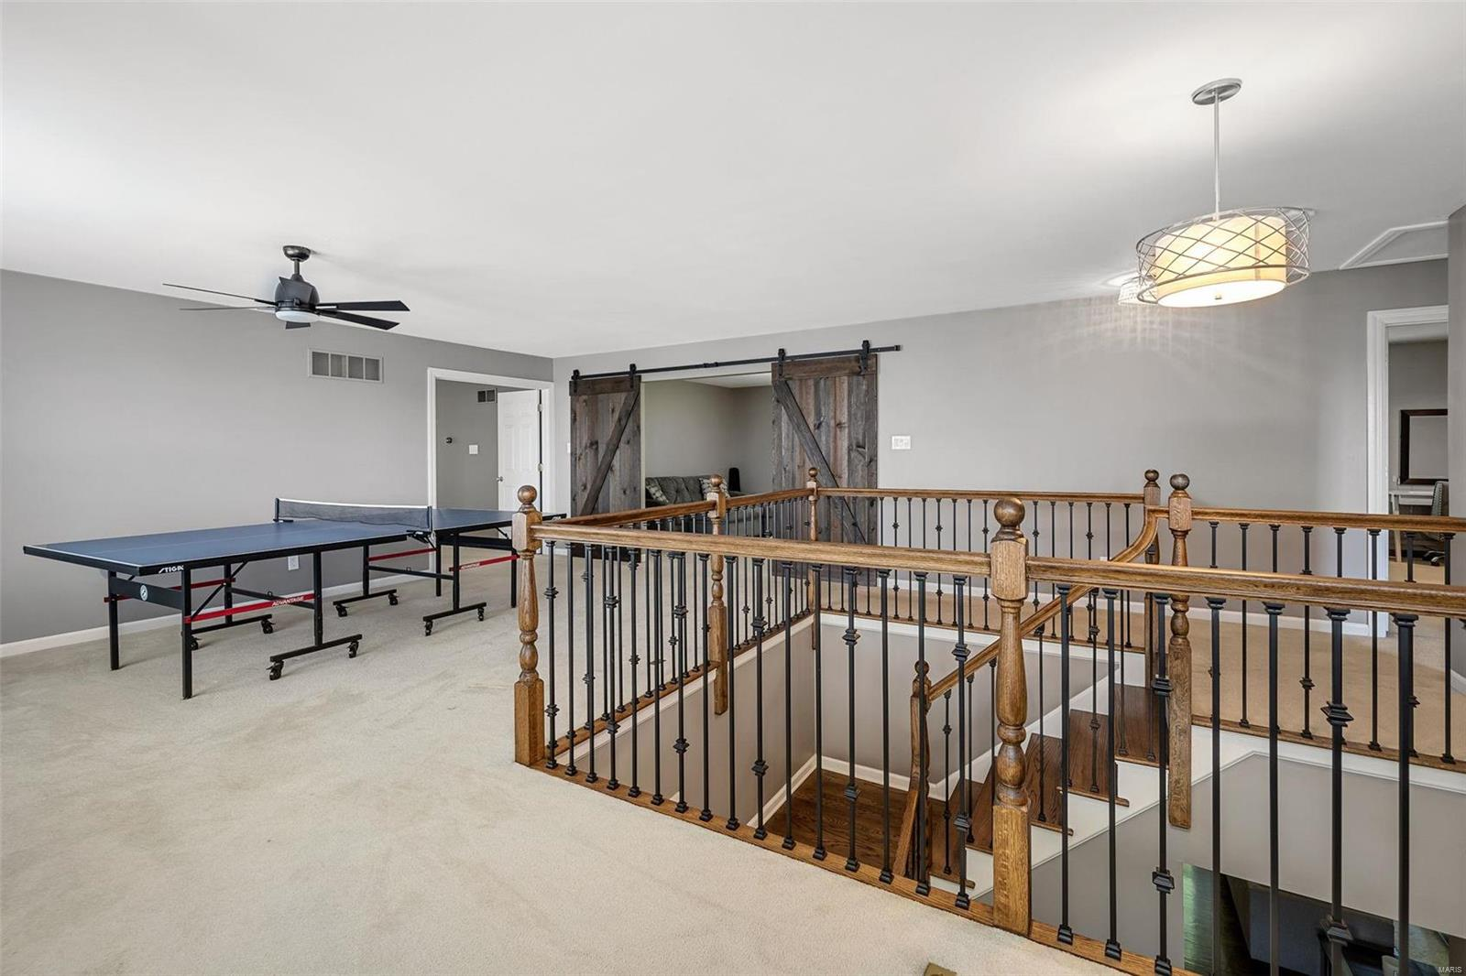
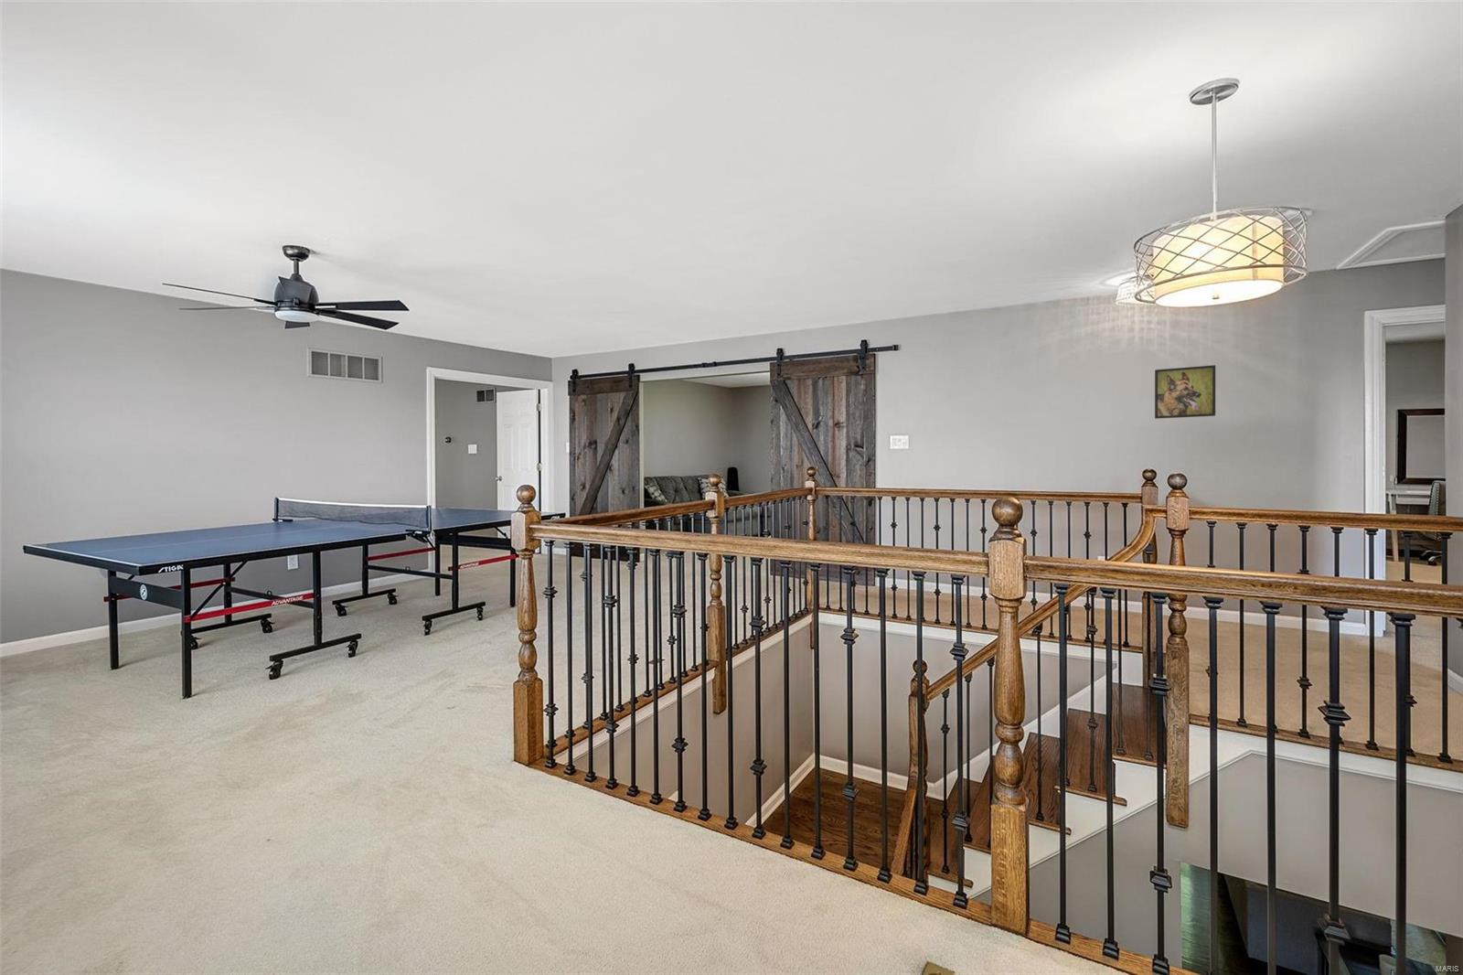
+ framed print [1154,365,1216,420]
